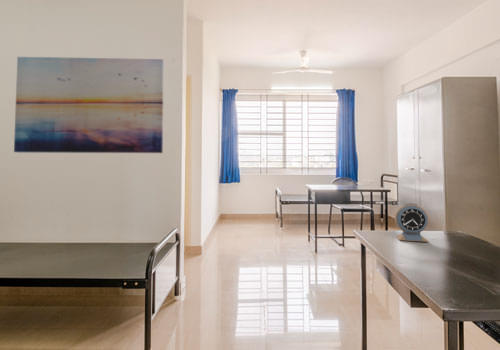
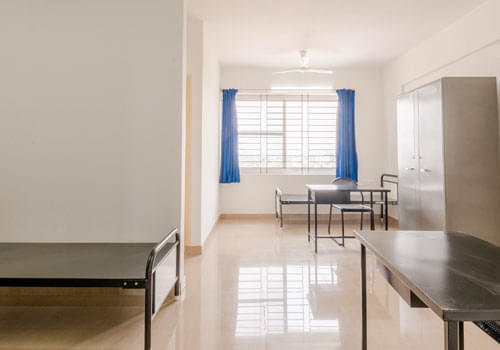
- alarm clock [394,202,430,243]
- wall art [13,56,165,154]
